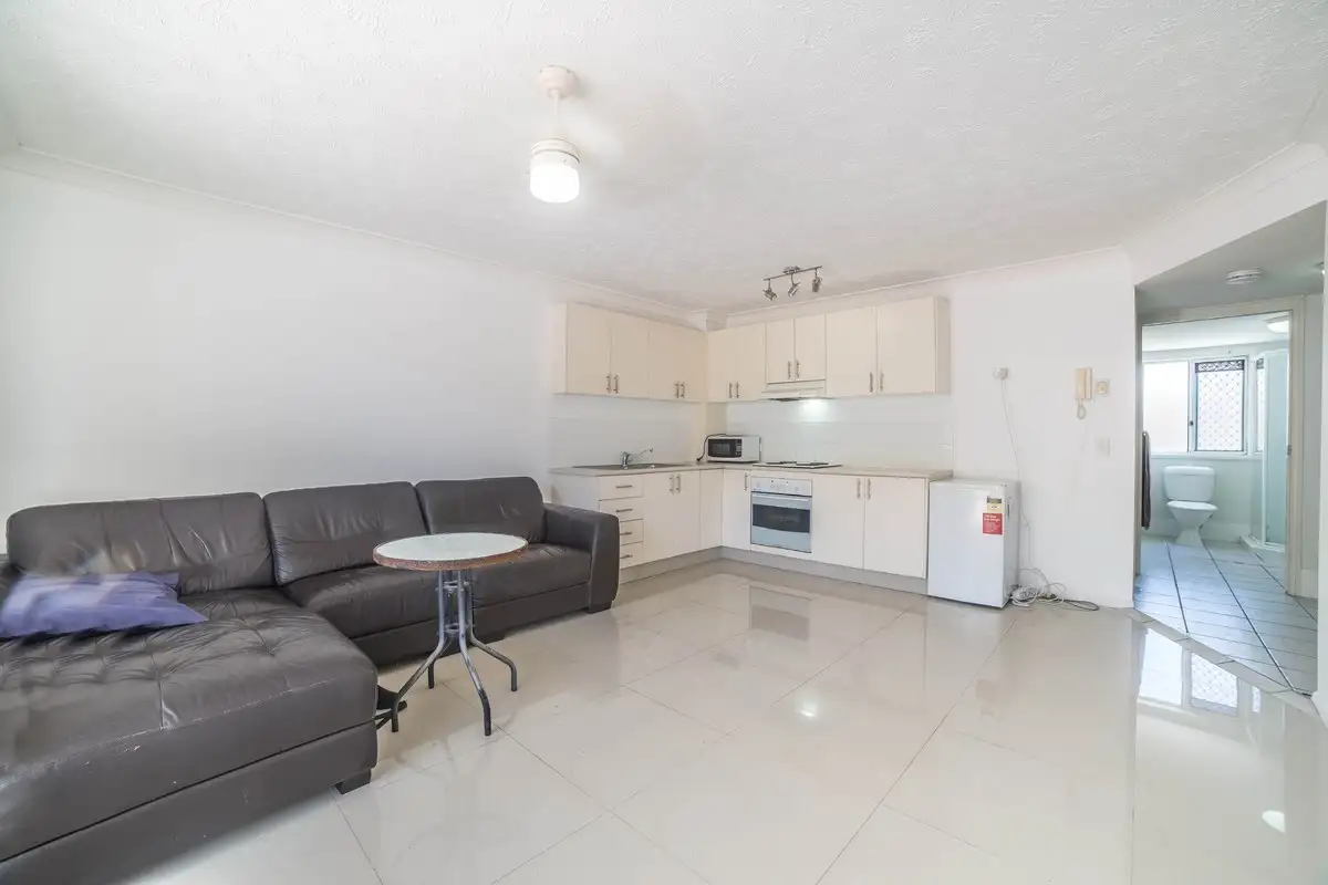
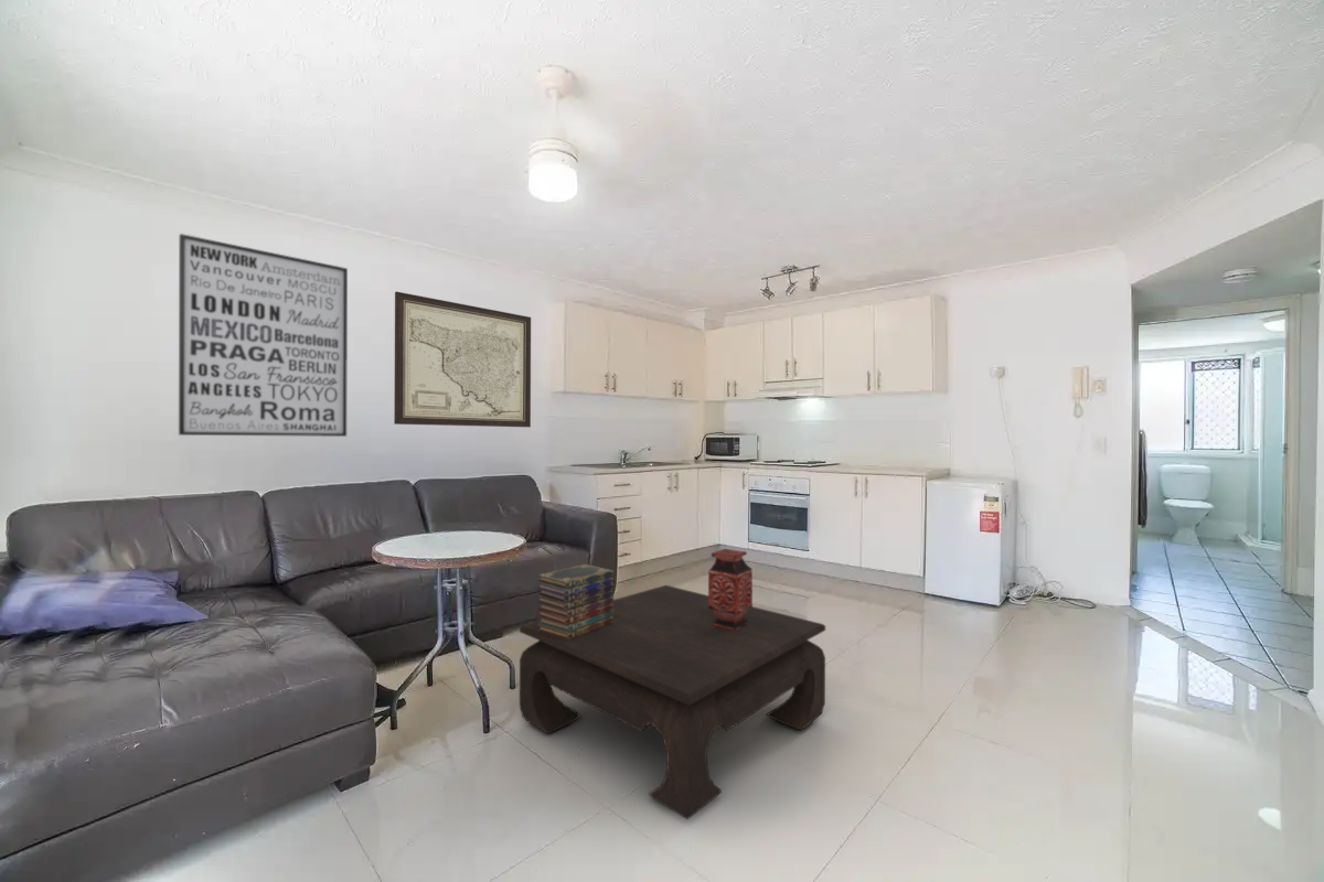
+ coffee table [519,584,826,820]
+ book stack [535,563,616,641]
+ wall art [178,233,349,438]
+ vase [707,548,754,631]
+ wall art [393,290,532,428]
